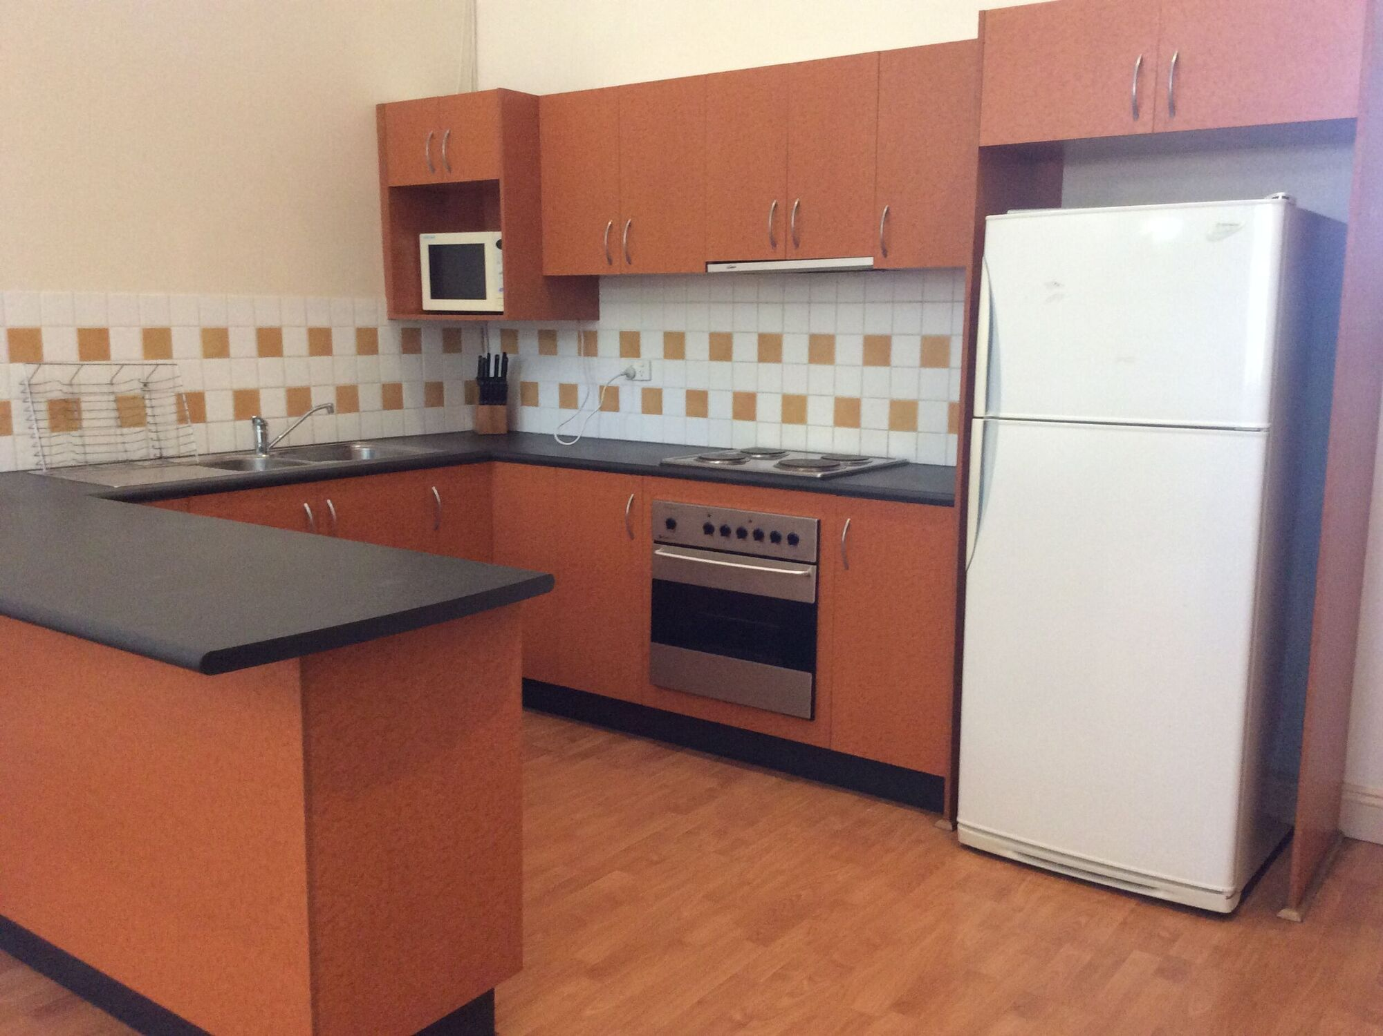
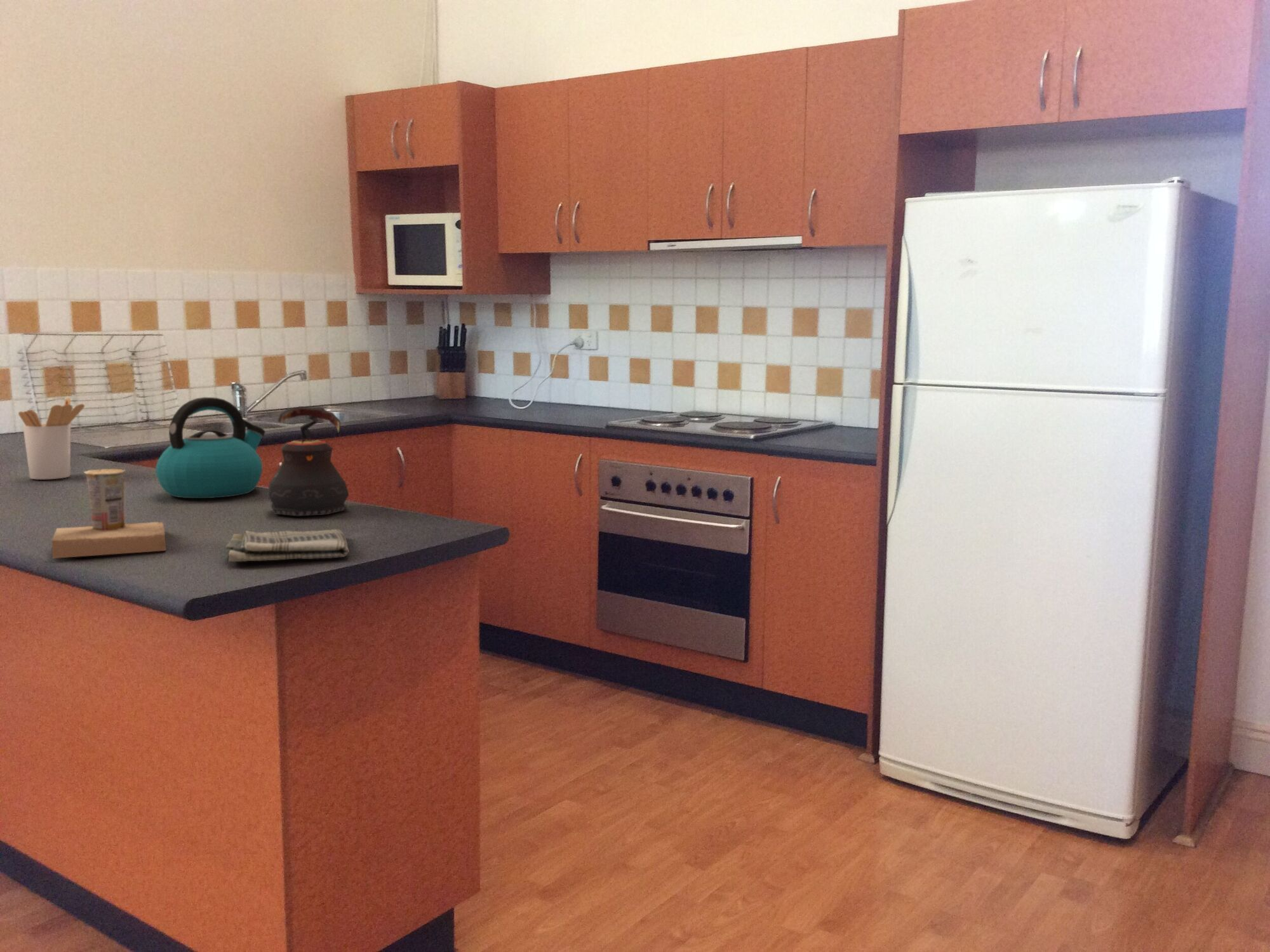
+ utensil holder [18,397,85,480]
+ cup [51,468,166,559]
+ kettle [155,397,266,499]
+ teapot [267,406,350,517]
+ dish towel [225,529,350,562]
